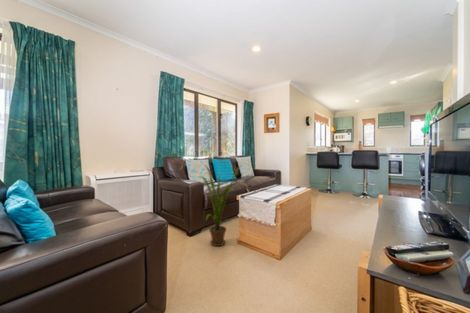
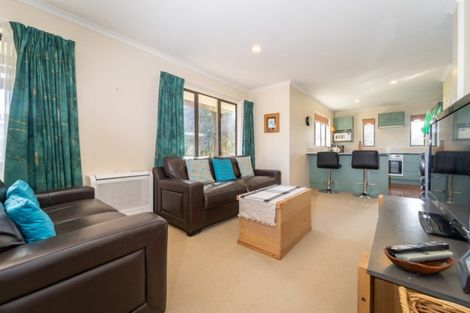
- house plant [197,162,242,247]
